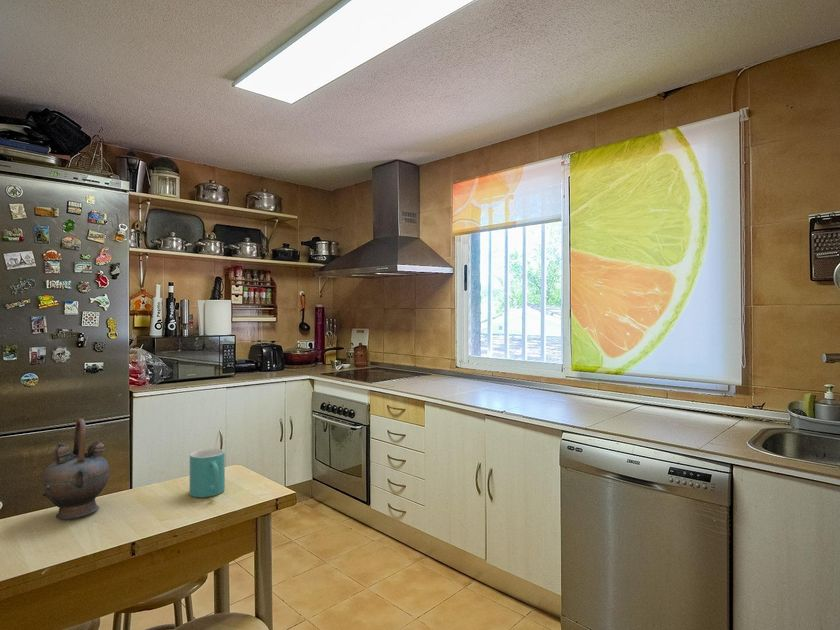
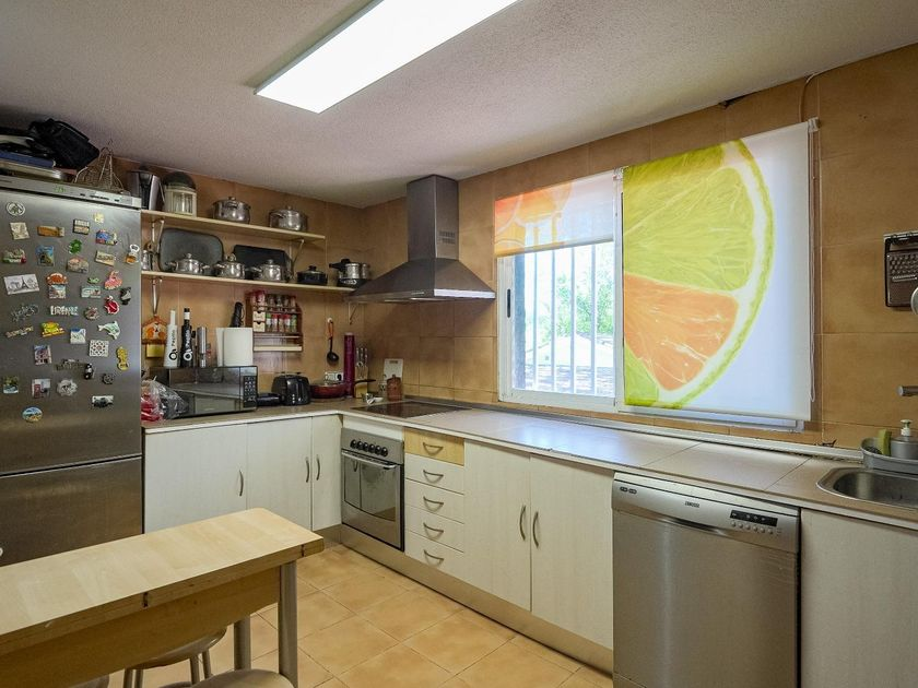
- teapot [42,417,111,520]
- mug [189,448,226,498]
